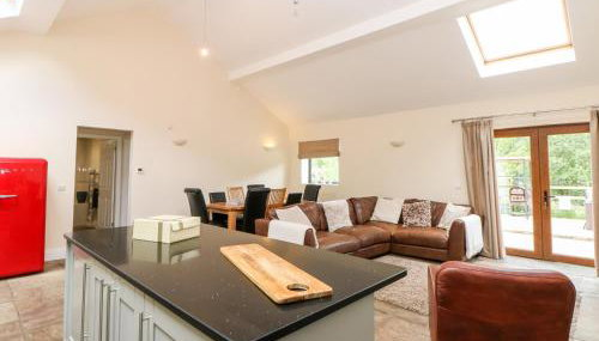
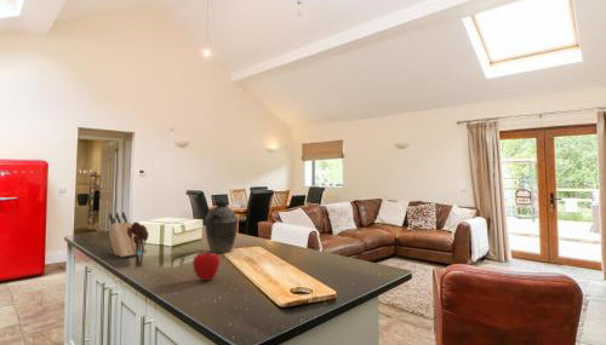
+ apple [191,252,222,282]
+ utensil holder [127,220,150,269]
+ kettle [204,197,239,254]
+ knife block [108,211,139,258]
